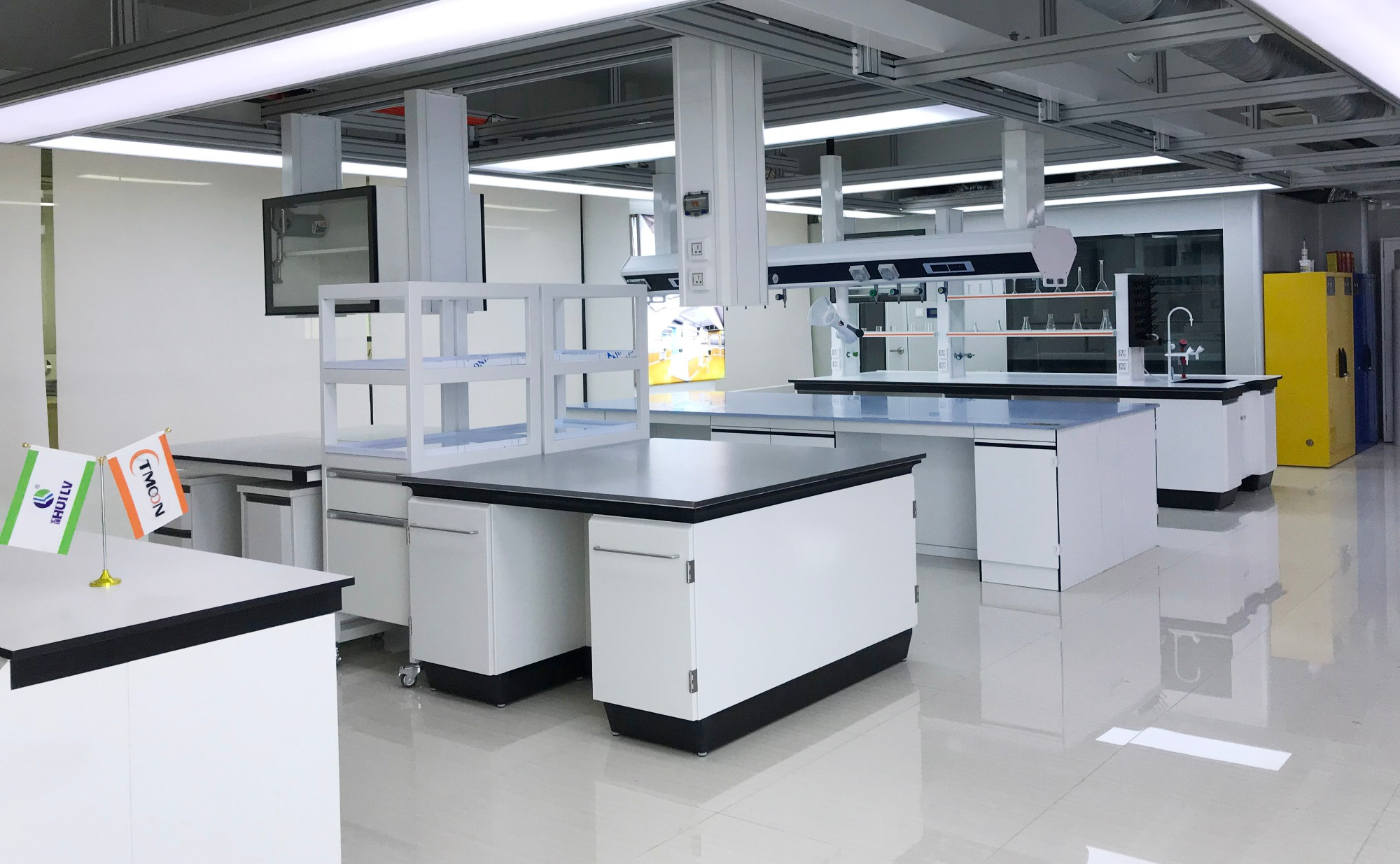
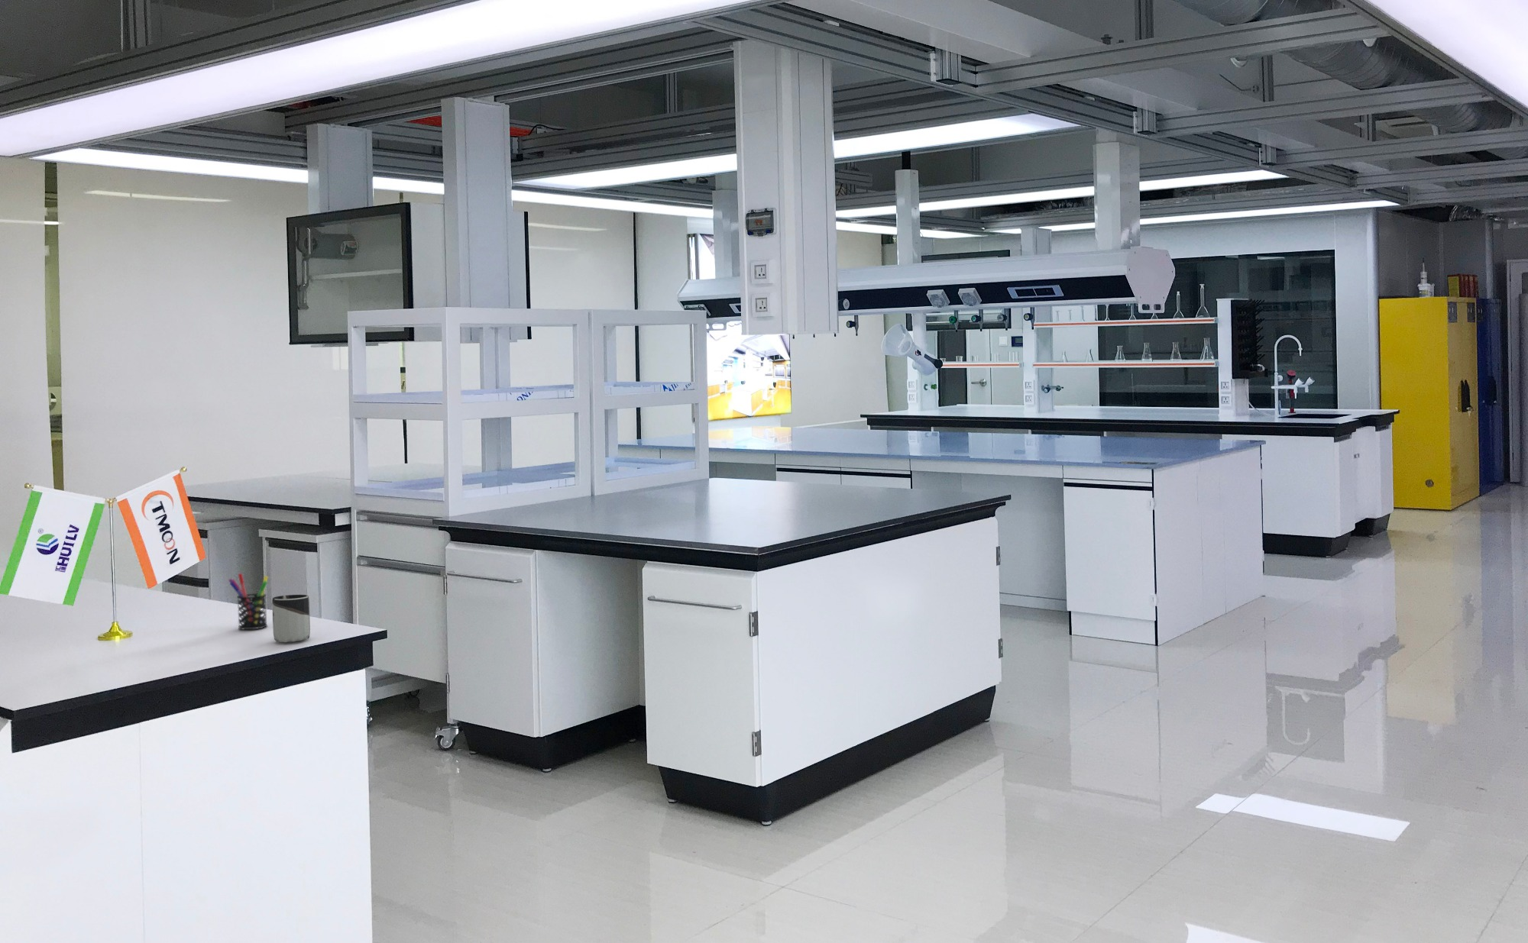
+ cup [271,594,311,643]
+ pen holder [228,573,268,630]
